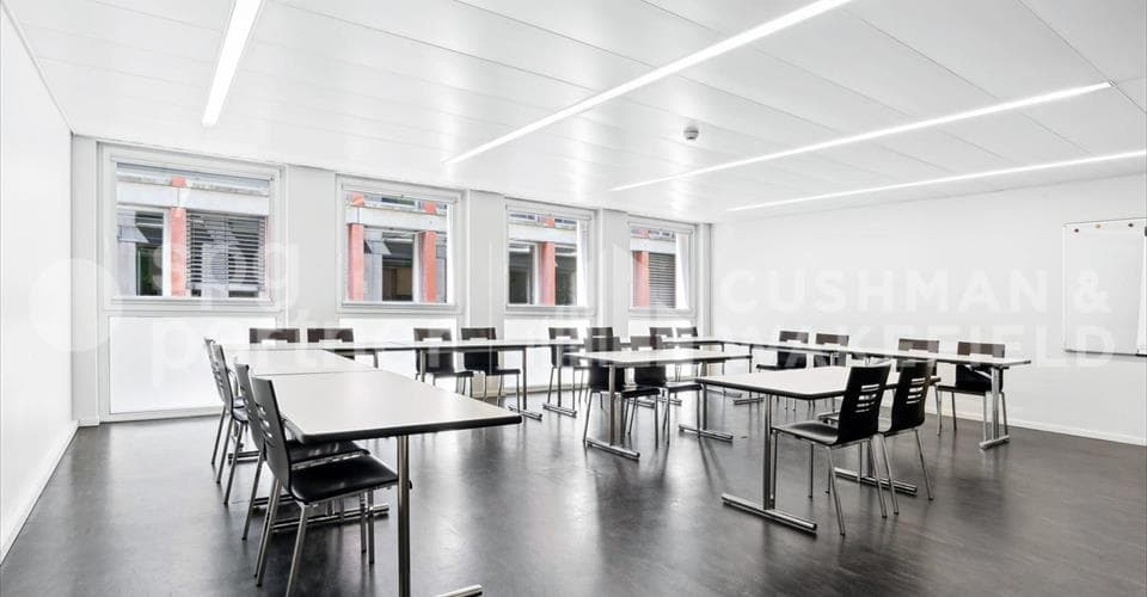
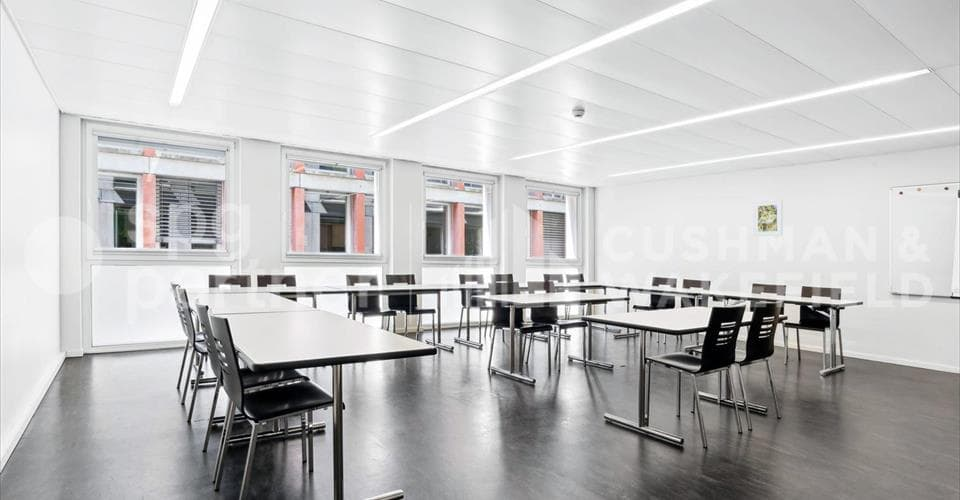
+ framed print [752,199,783,237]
